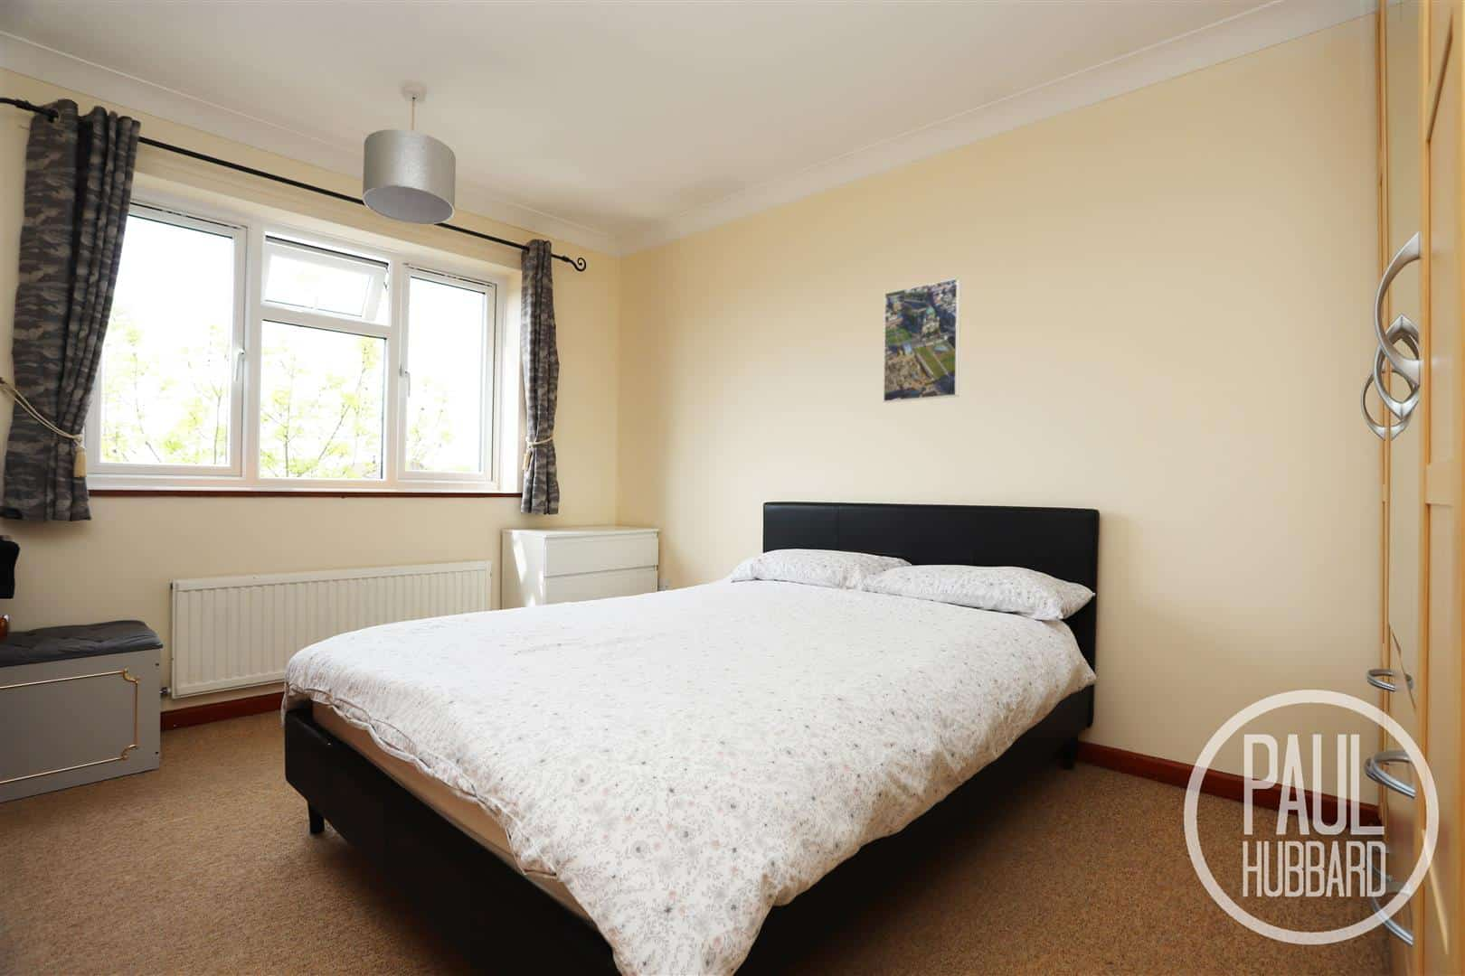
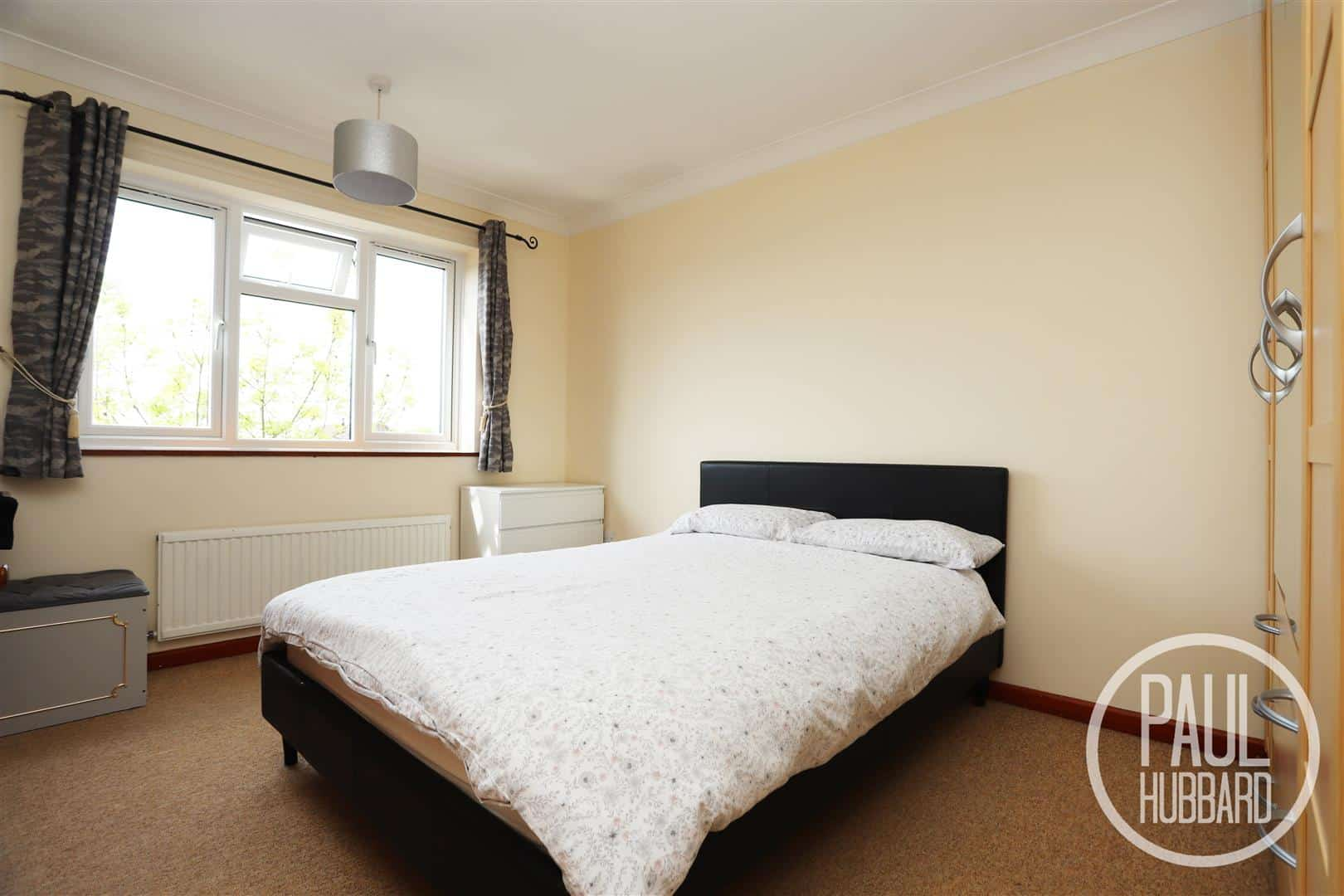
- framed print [883,278,961,403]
